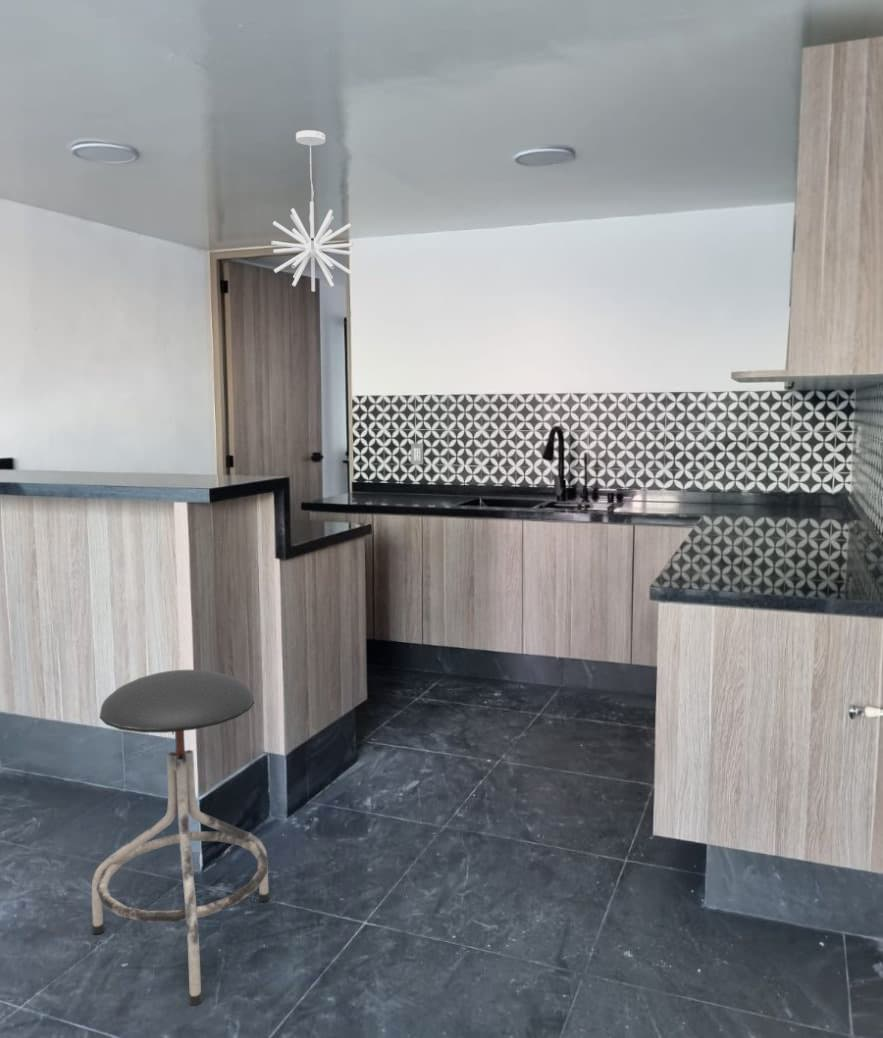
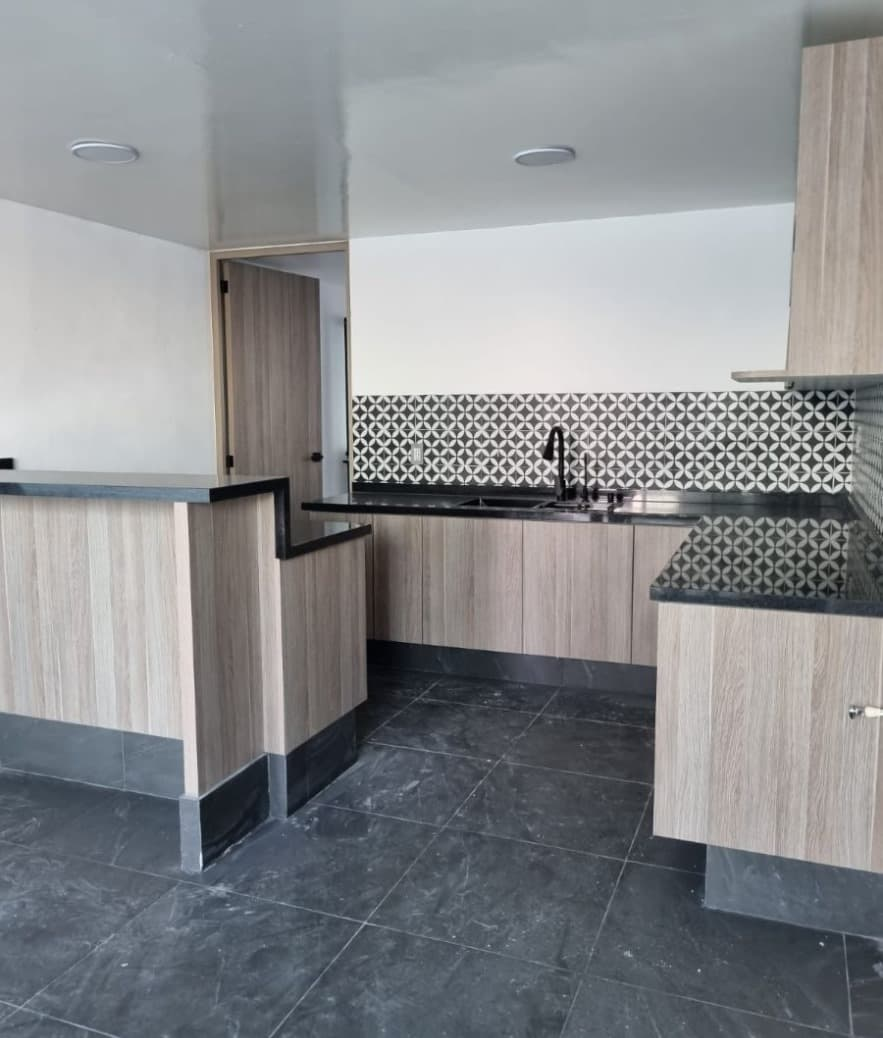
- pendant light [270,129,354,292]
- stool [91,669,271,1006]
